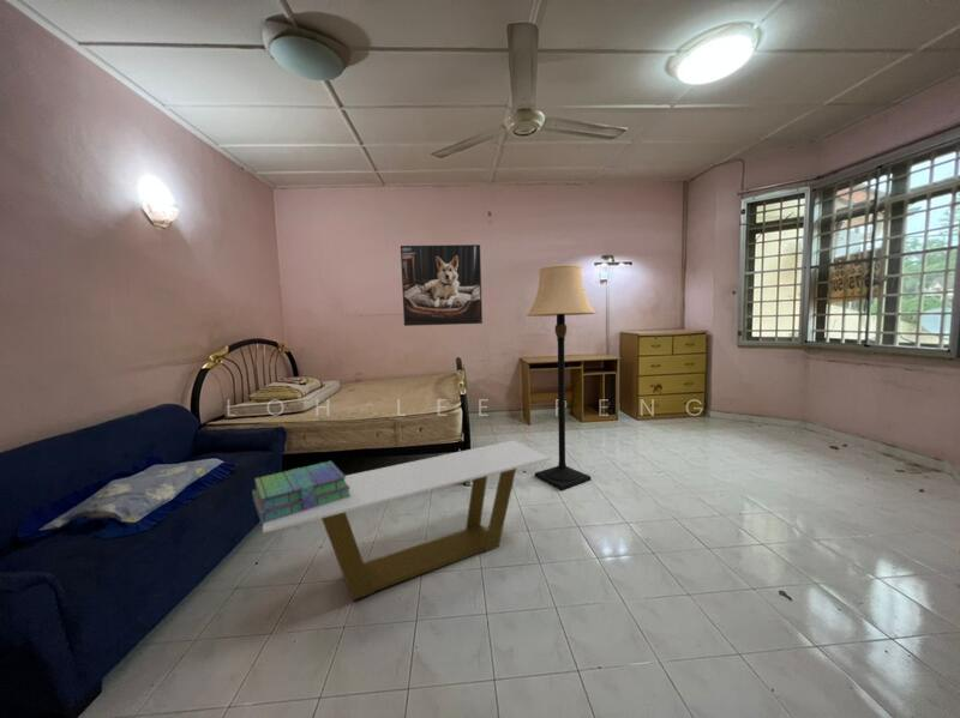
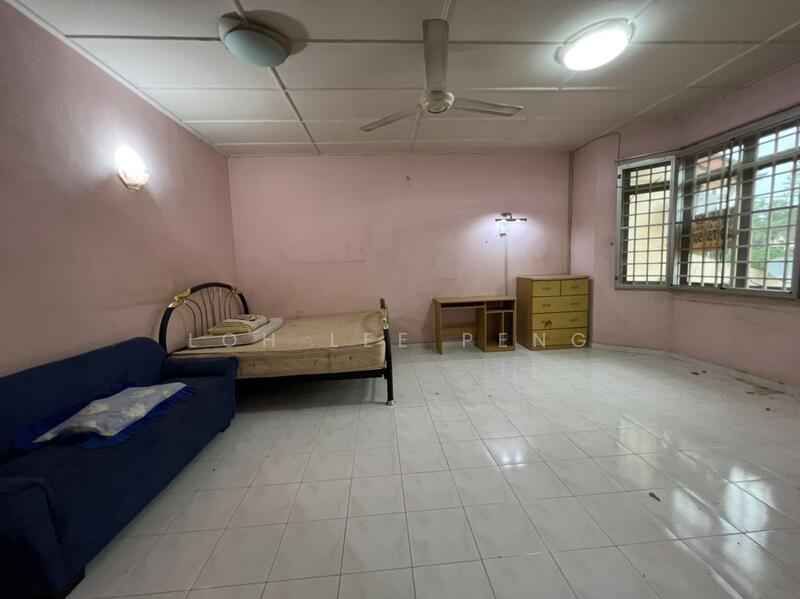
- lamp [526,264,598,491]
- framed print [400,243,484,327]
- coffee table [262,439,552,602]
- stack of books [251,460,350,524]
